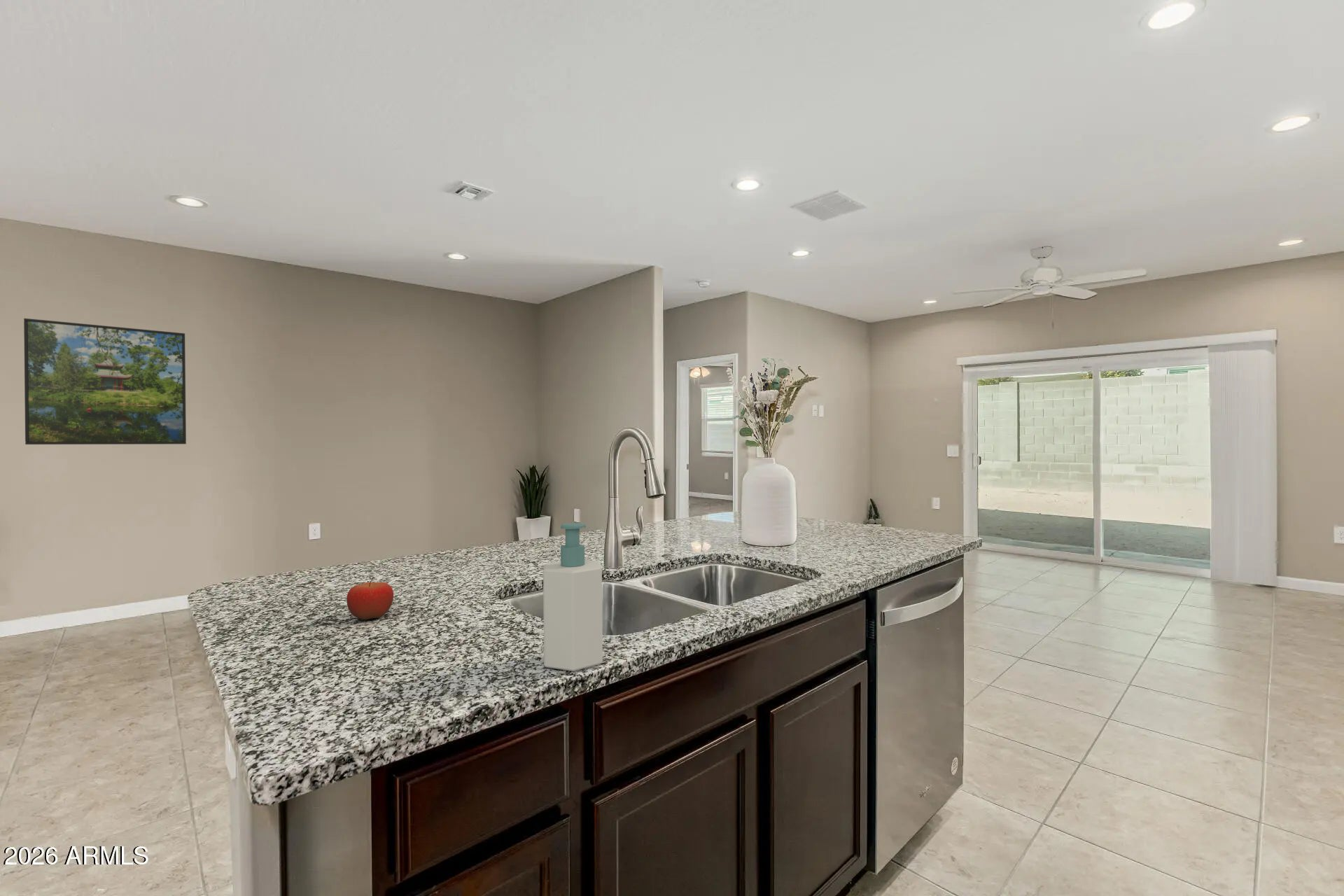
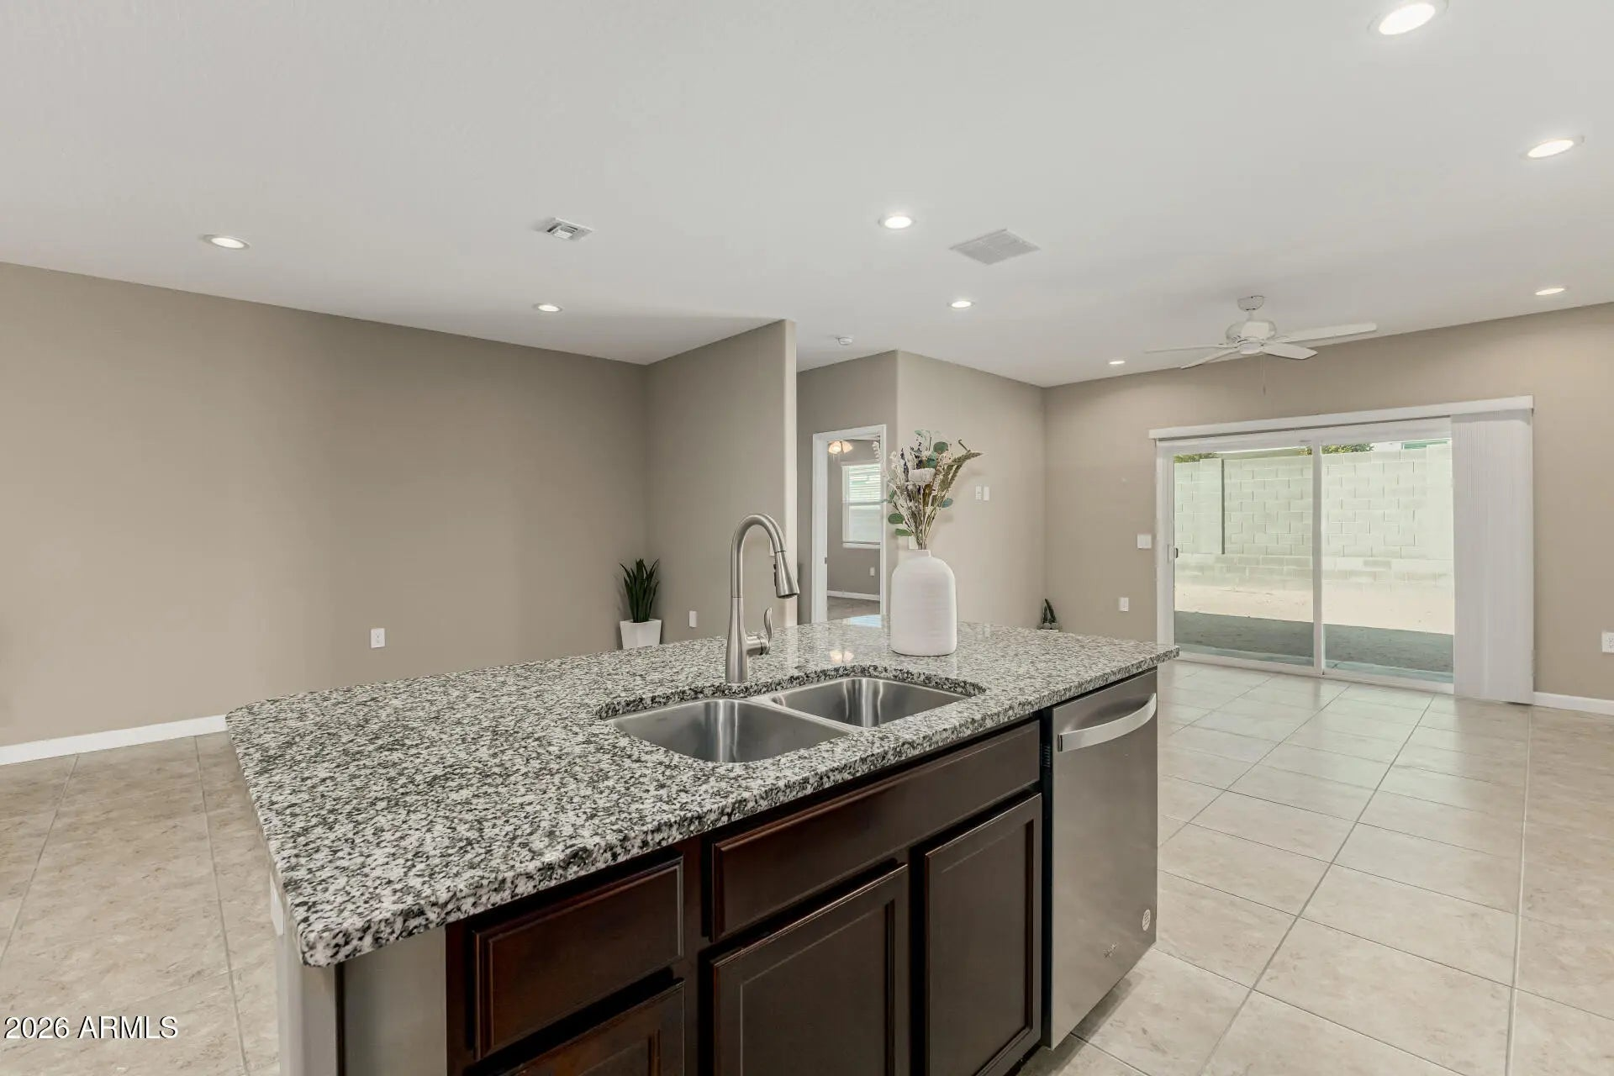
- fruit [346,576,394,620]
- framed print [23,318,187,445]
- soap bottle [542,522,603,672]
